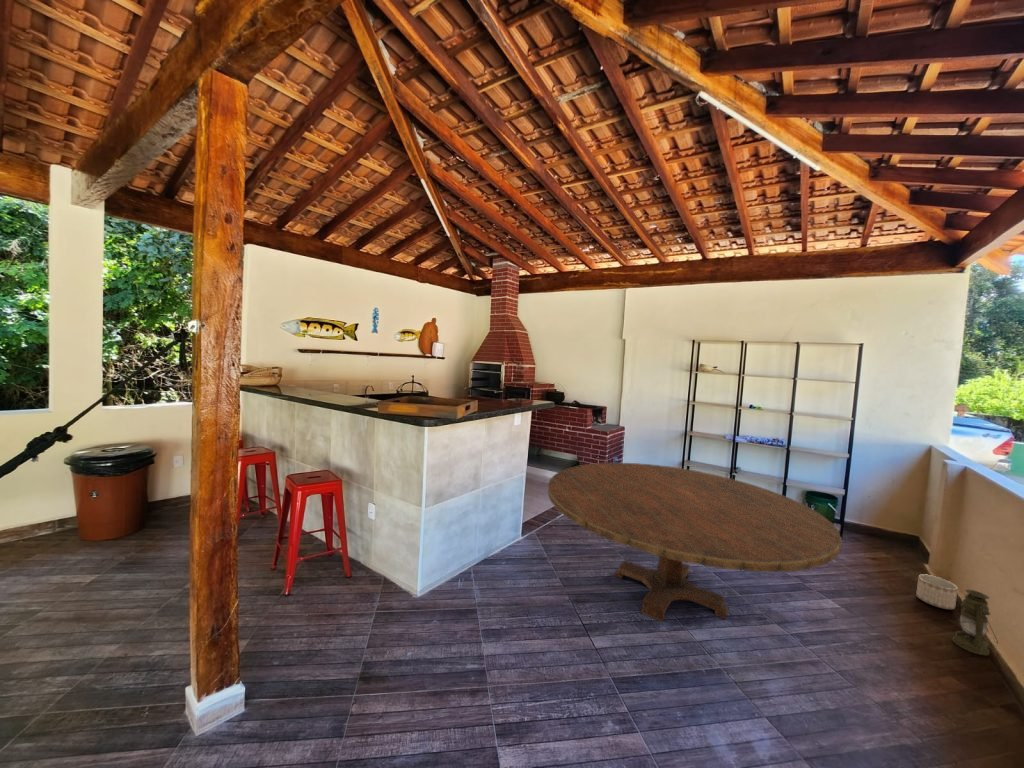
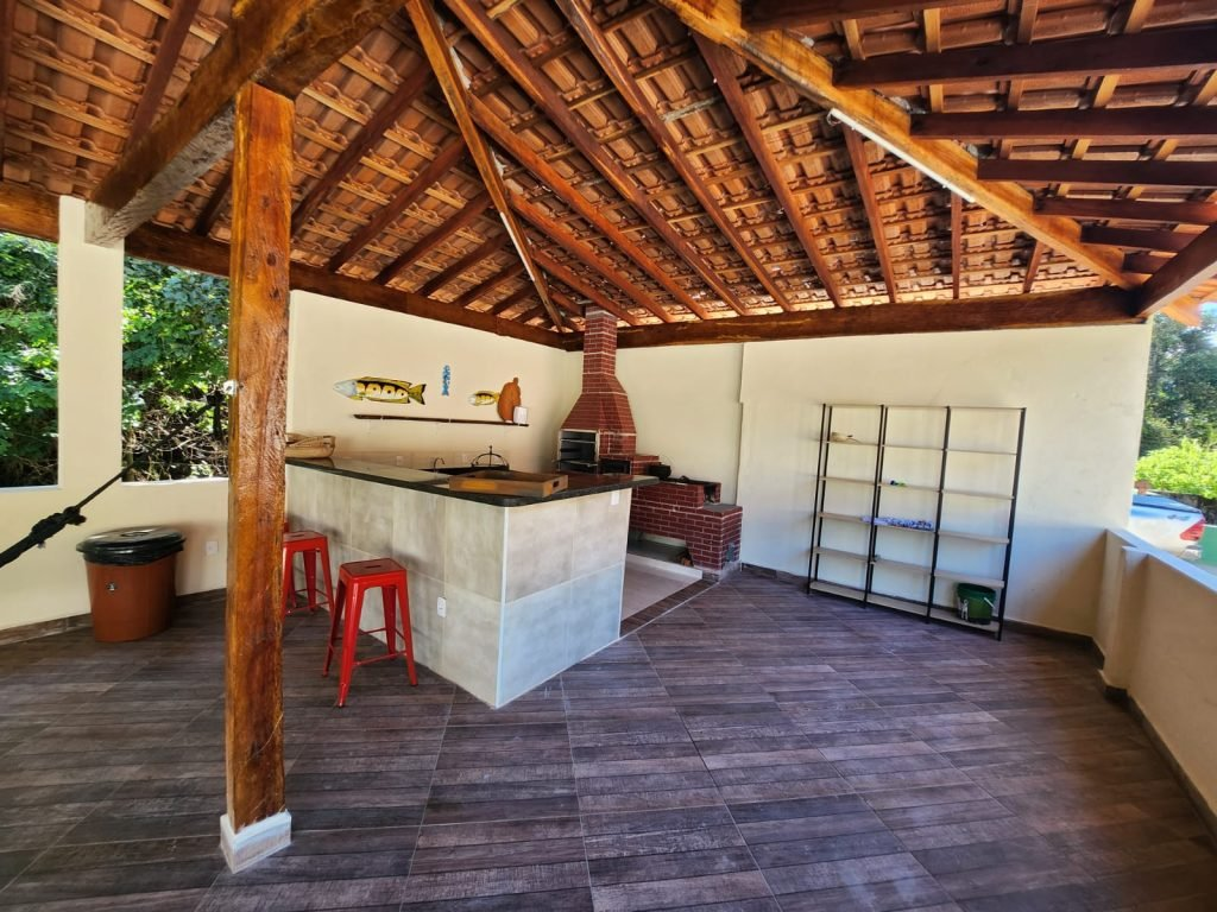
- lantern [951,589,999,657]
- planter [915,573,959,610]
- dining table [547,462,843,623]
